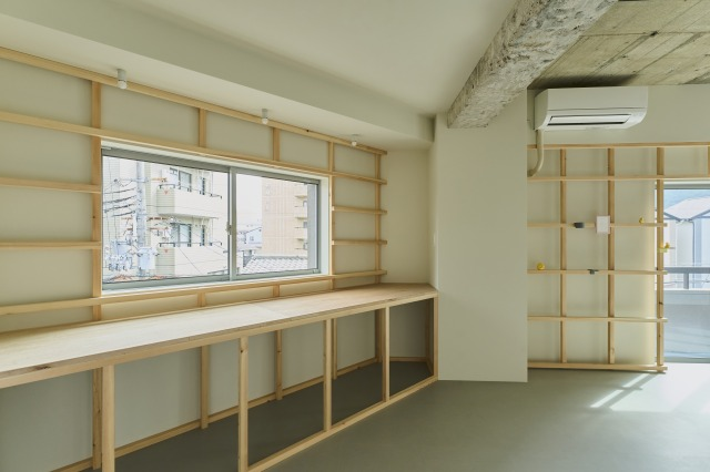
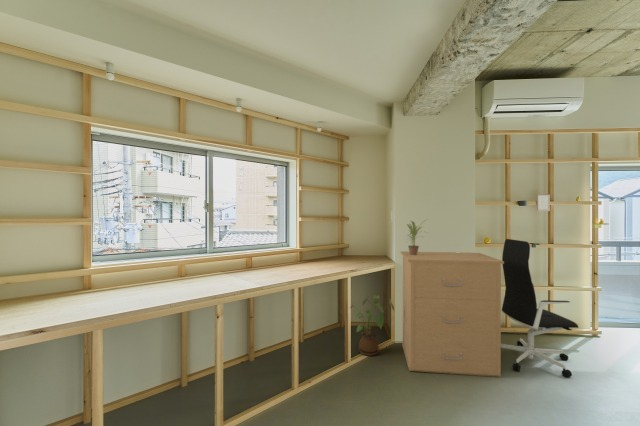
+ office chair [501,238,580,378]
+ potted plant [405,218,430,255]
+ house plant [350,294,396,357]
+ filing cabinet [400,250,504,378]
